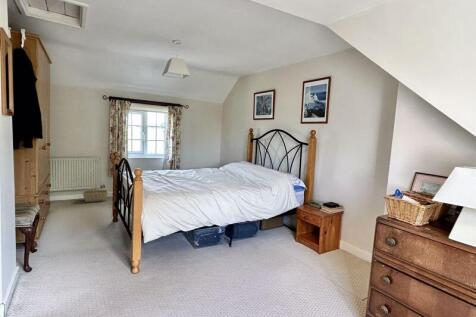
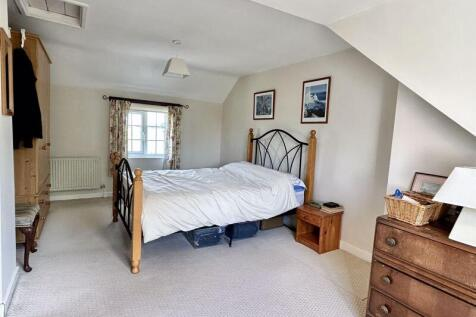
- basket [82,182,109,203]
